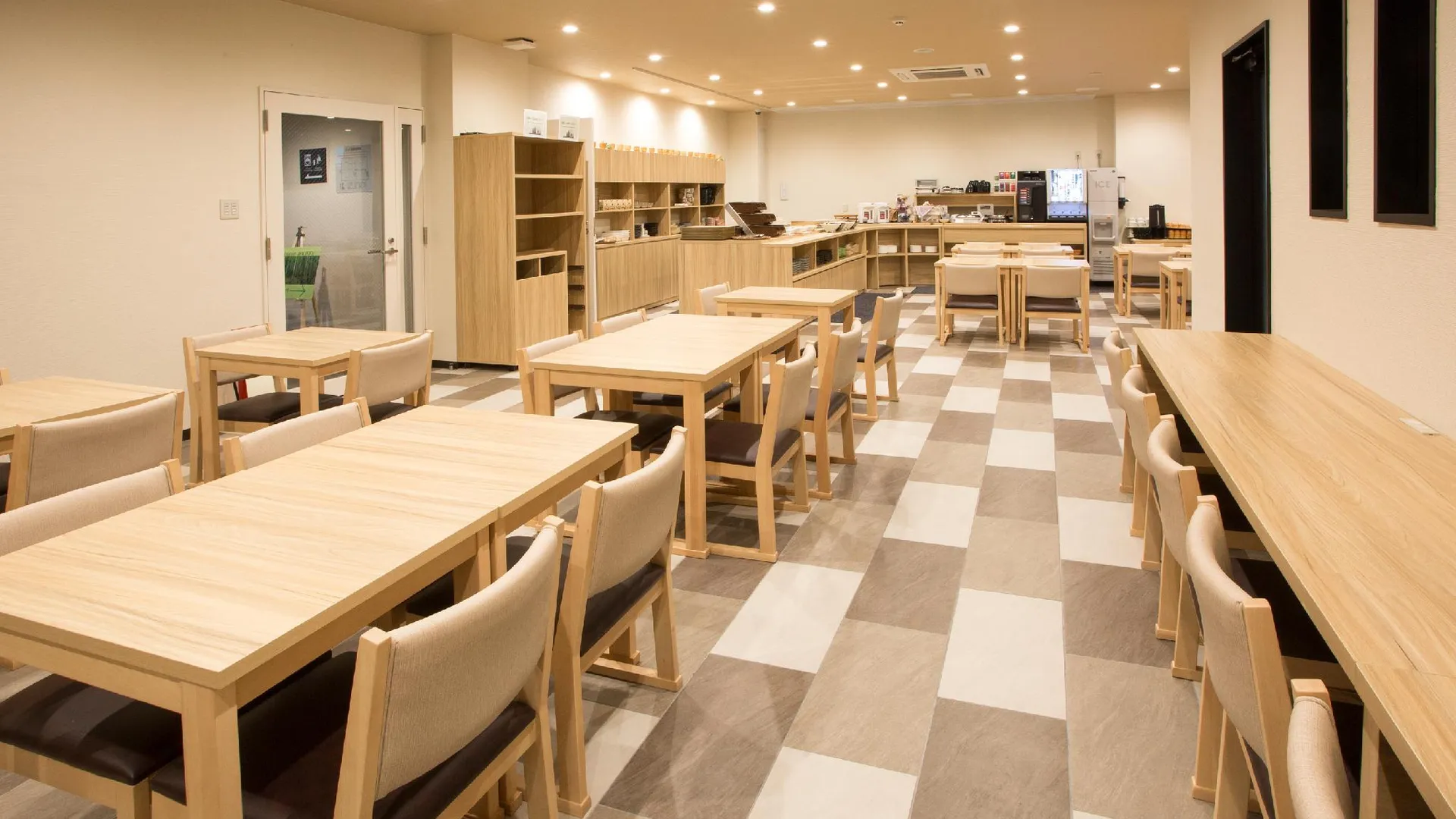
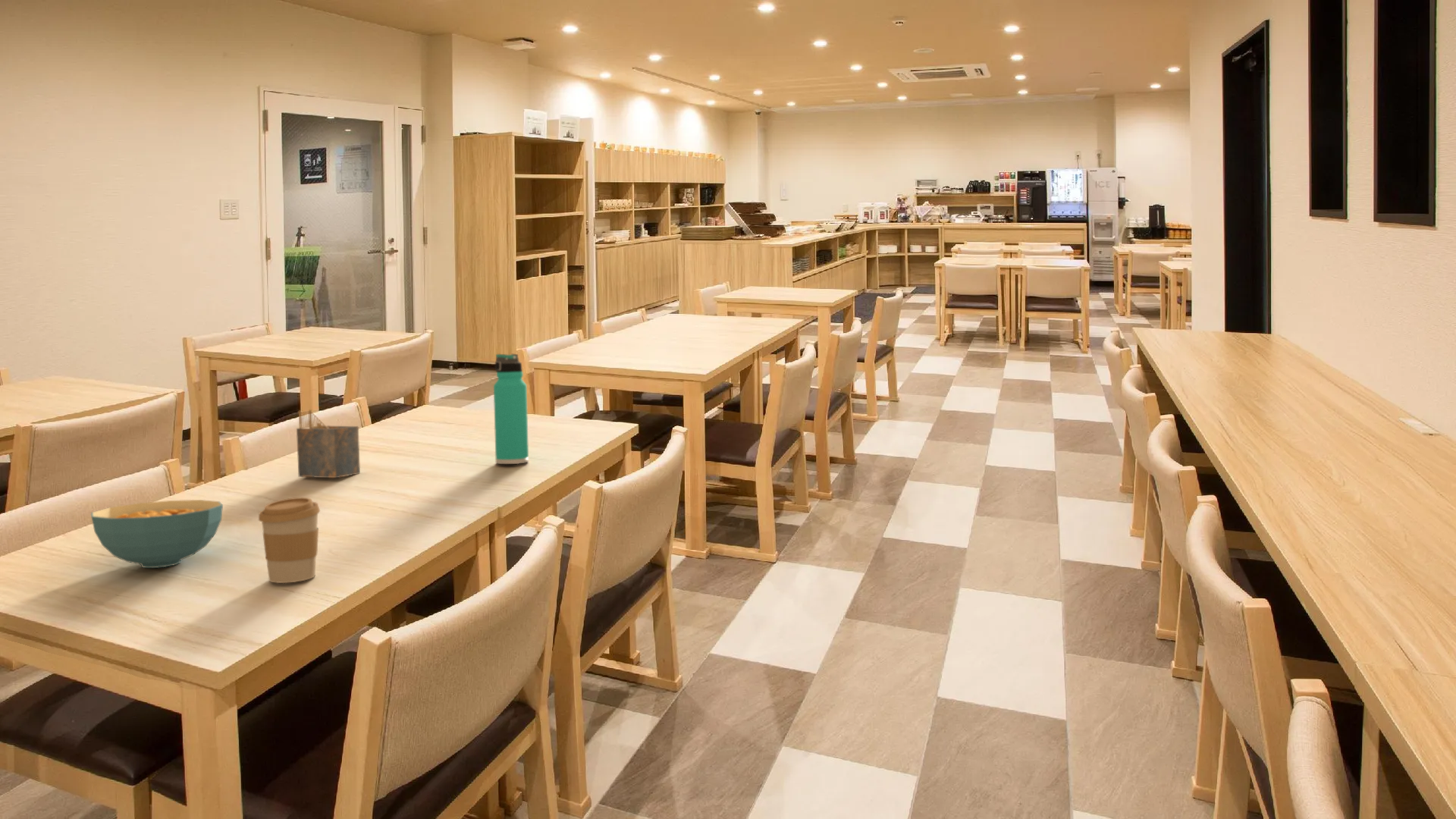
+ napkin holder [296,409,361,479]
+ thermos bottle [493,353,529,465]
+ coffee cup [258,497,321,584]
+ cereal bowl [90,499,224,569]
